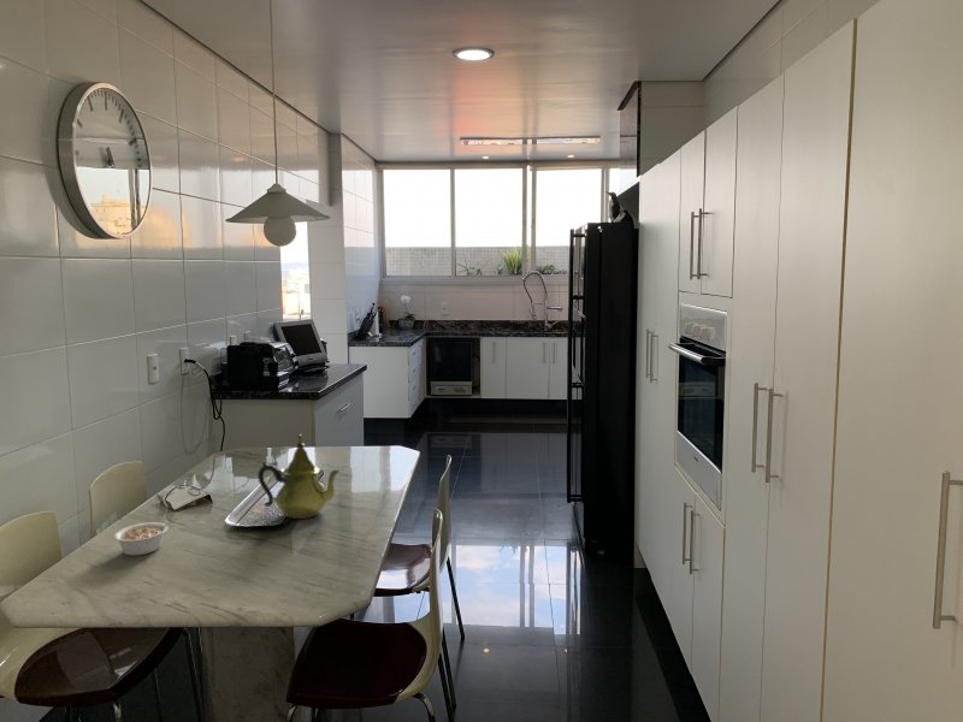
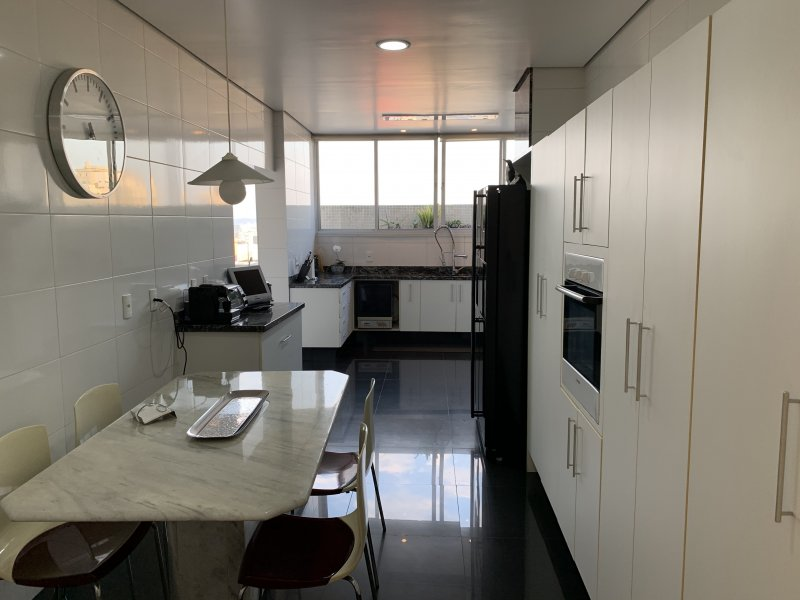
- legume [113,517,178,557]
- teapot [256,433,342,520]
